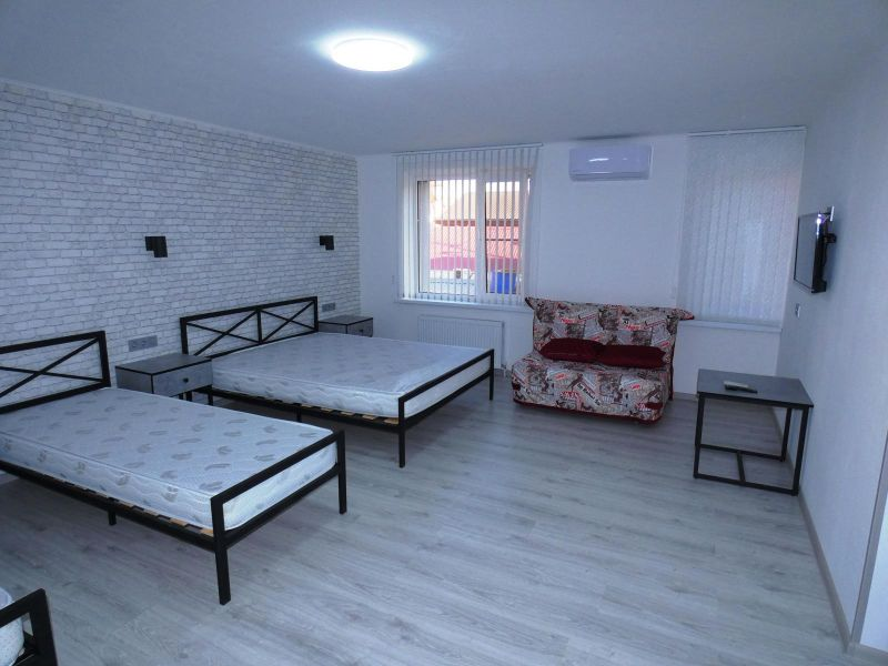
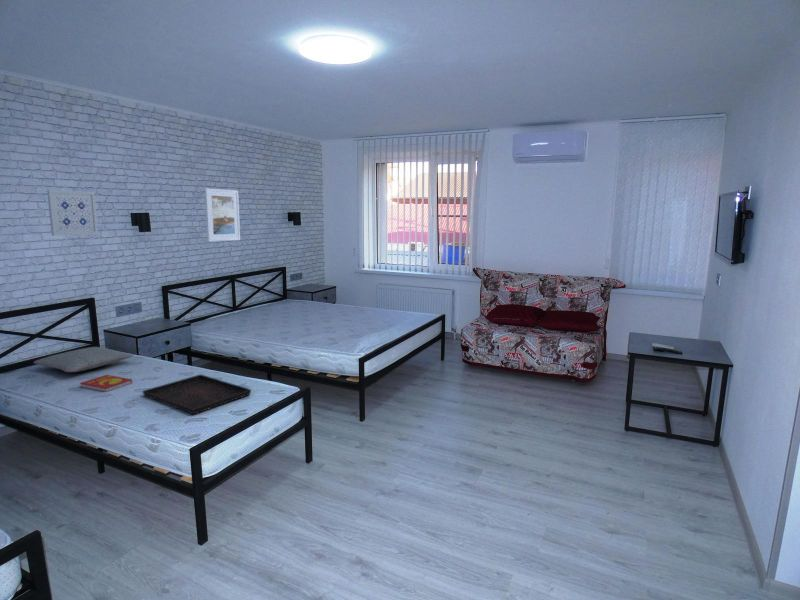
+ wall art [46,189,99,237]
+ serving tray [142,373,252,416]
+ pillow [33,346,134,373]
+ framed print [204,187,241,243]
+ book [79,374,133,393]
